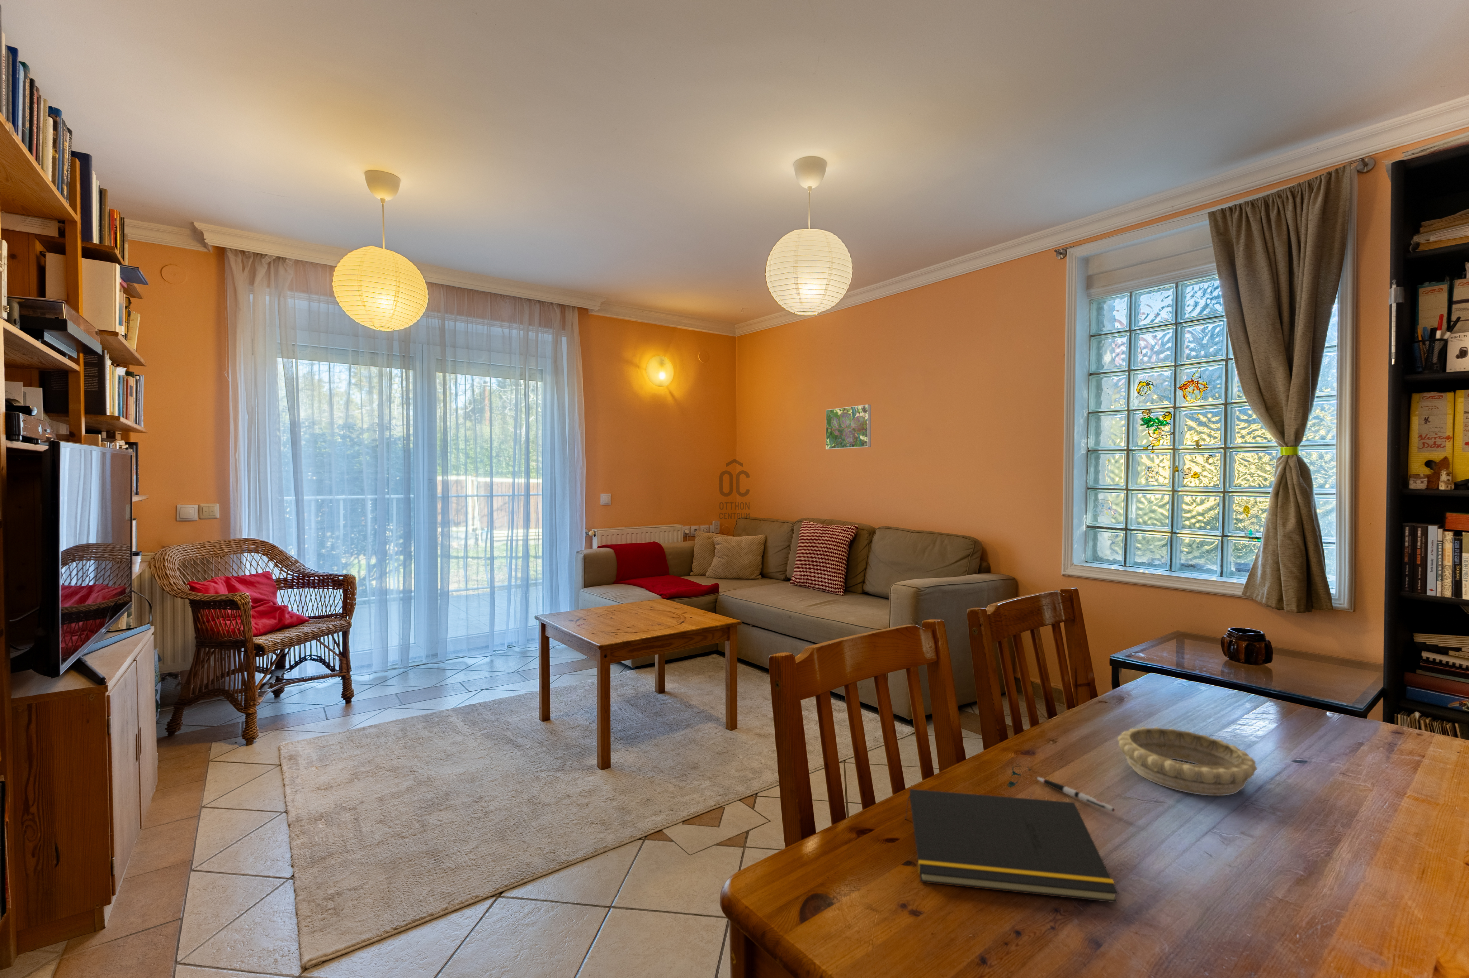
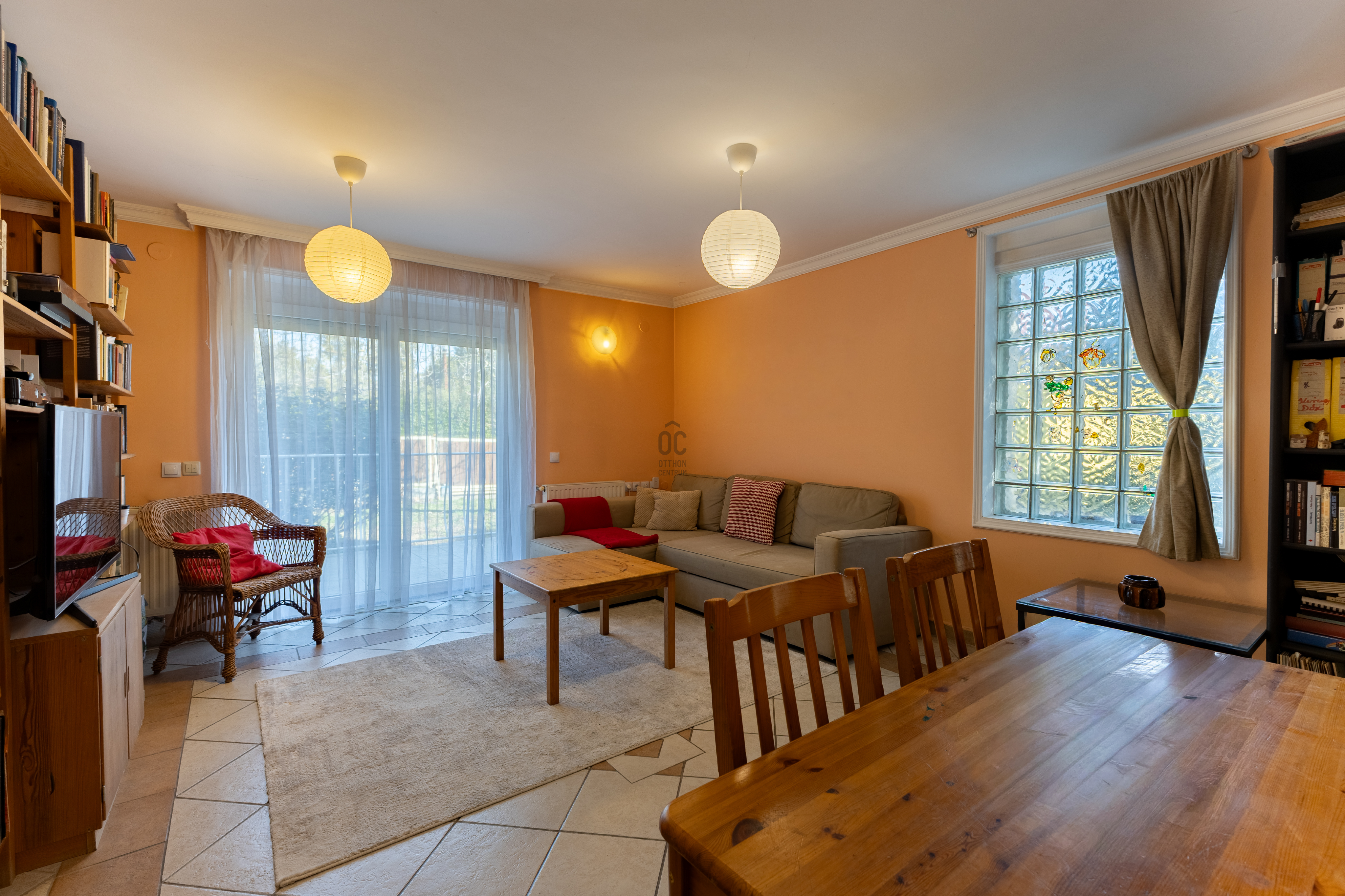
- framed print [826,404,872,450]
- notepad [904,789,1119,903]
- pen [1035,777,1115,812]
- decorative bowl [1117,727,1257,796]
